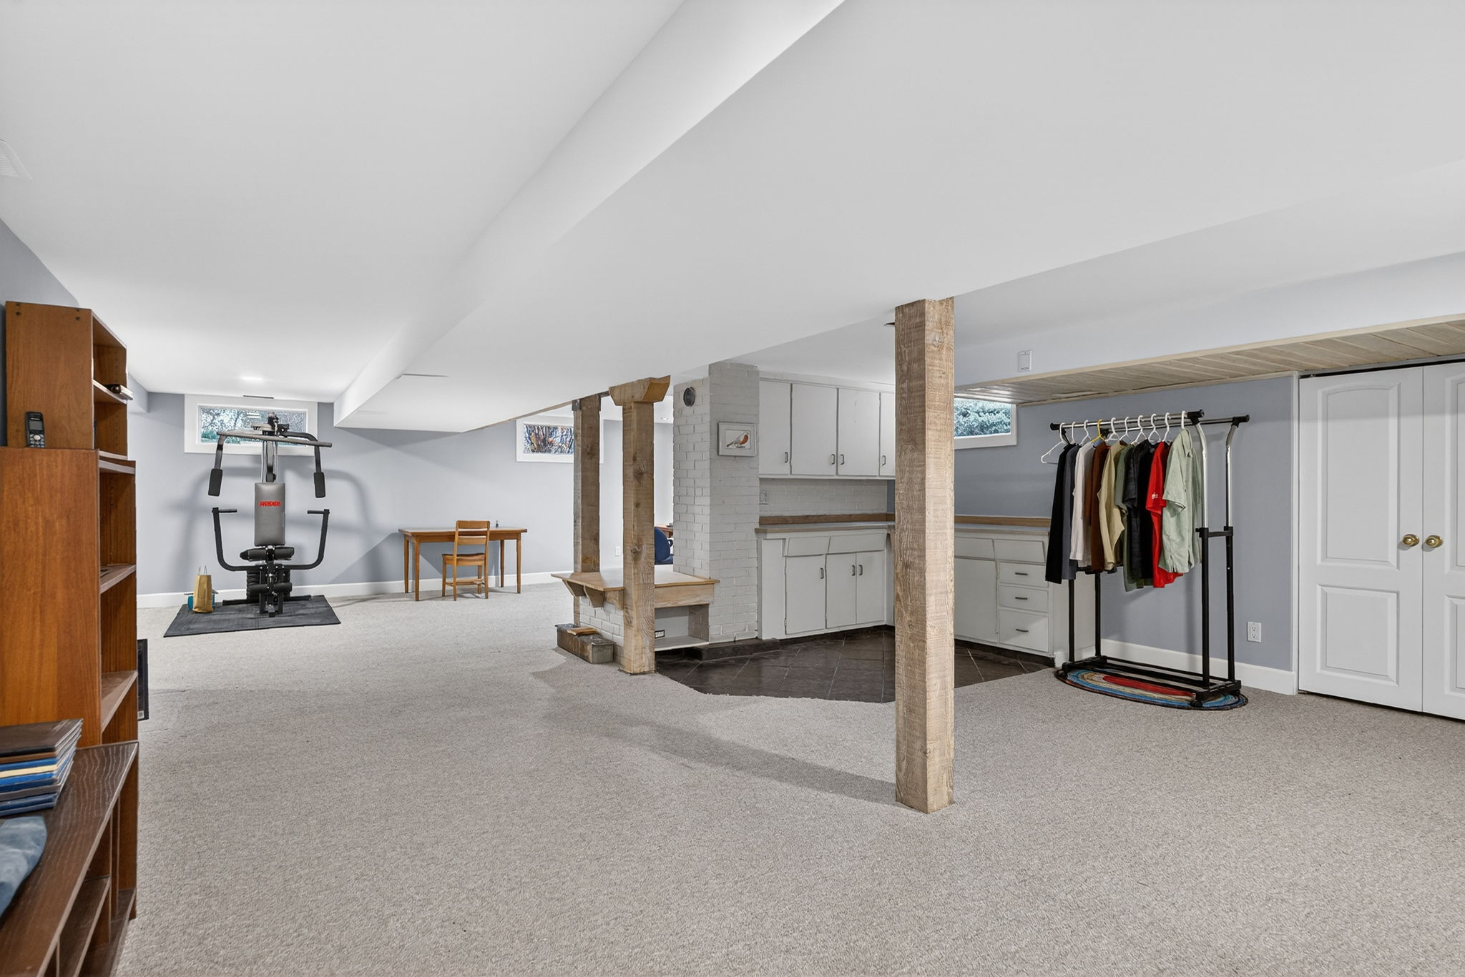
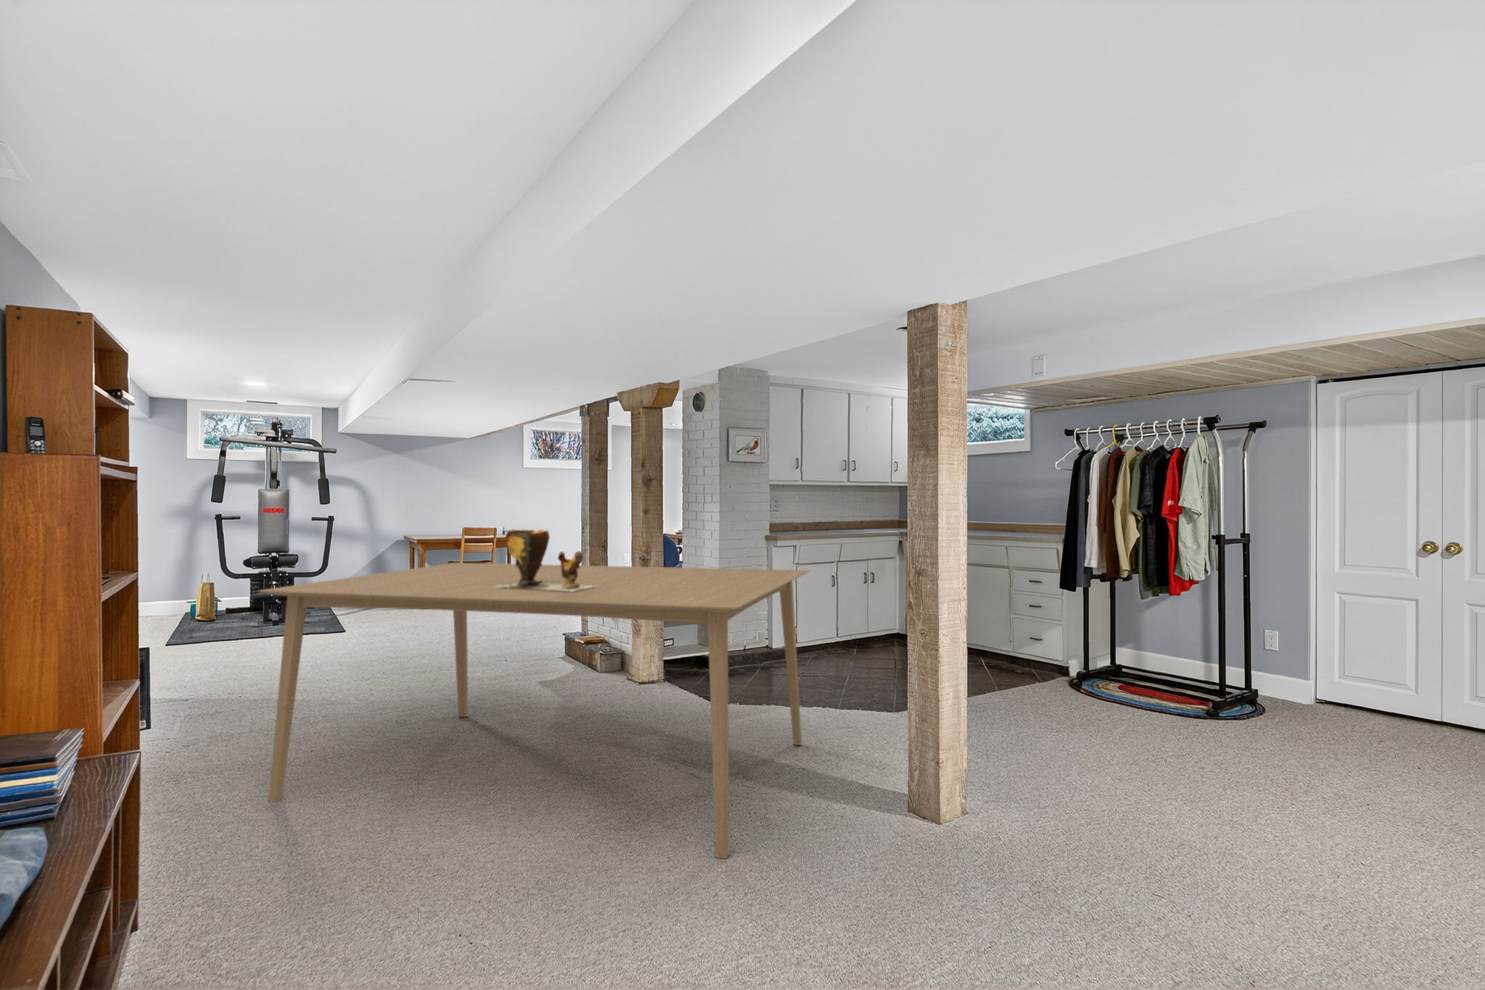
+ dining table [258,562,811,860]
+ clay pot [494,528,597,592]
